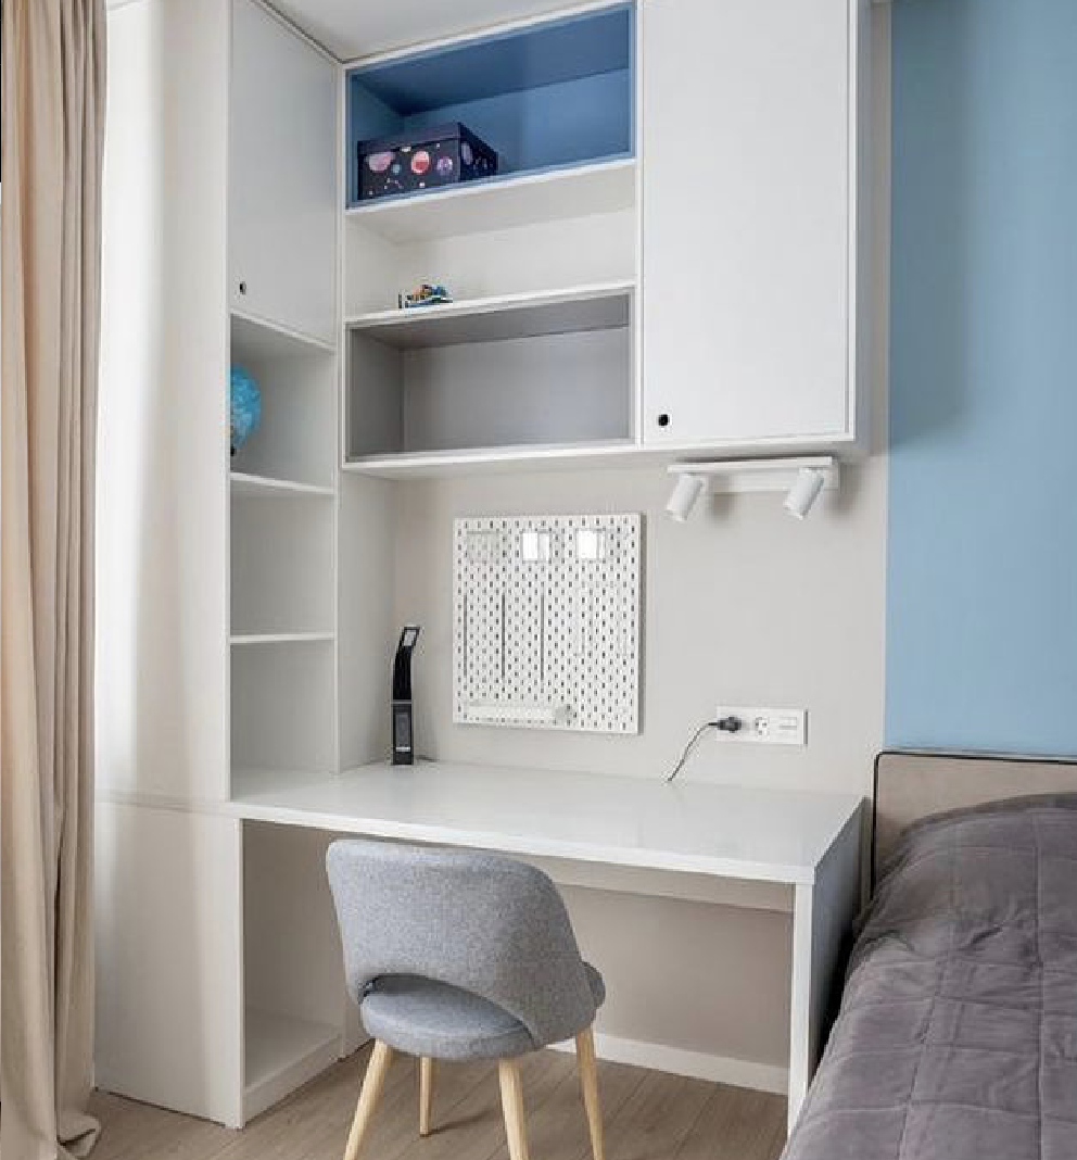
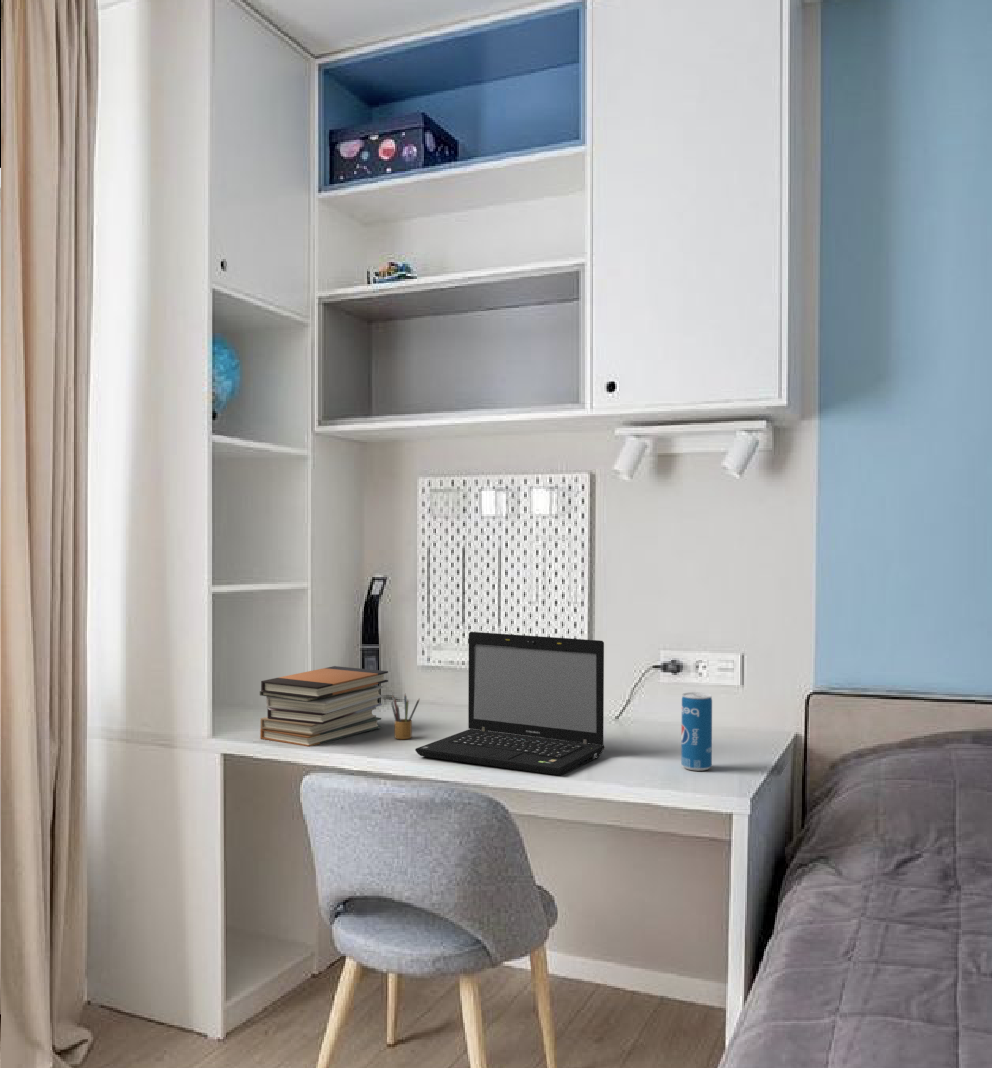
+ pencil box [390,693,421,740]
+ book stack [259,665,389,748]
+ beverage can [680,691,713,772]
+ laptop [414,631,605,777]
